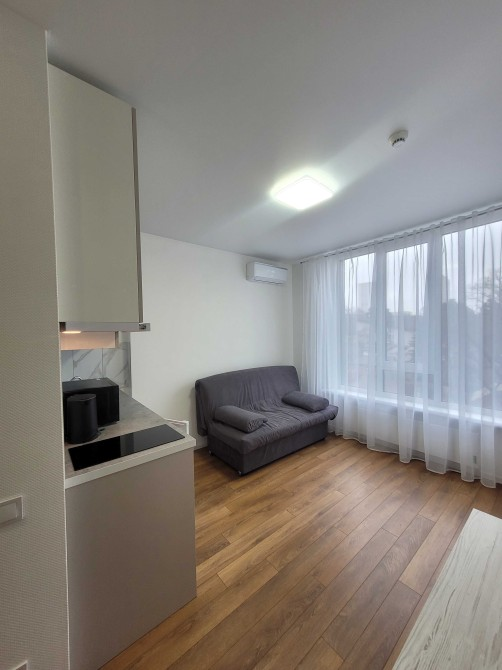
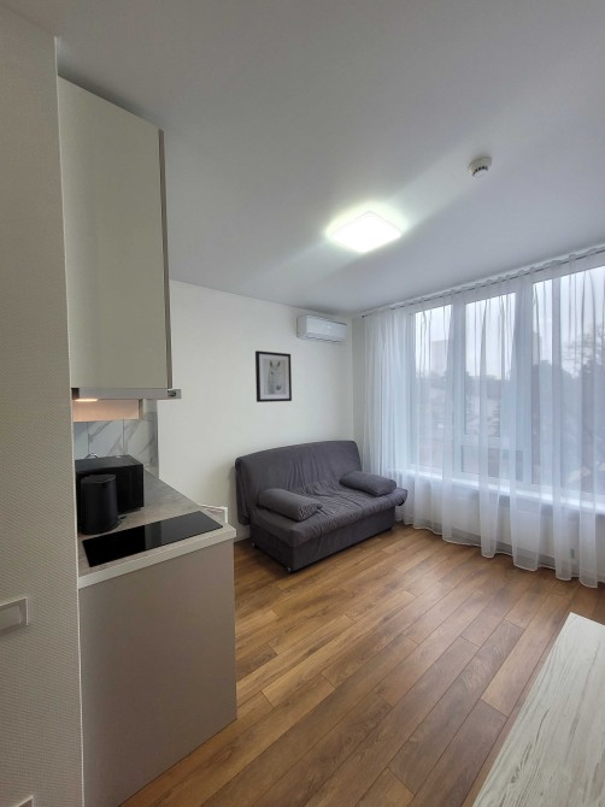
+ wall art [254,349,293,404]
